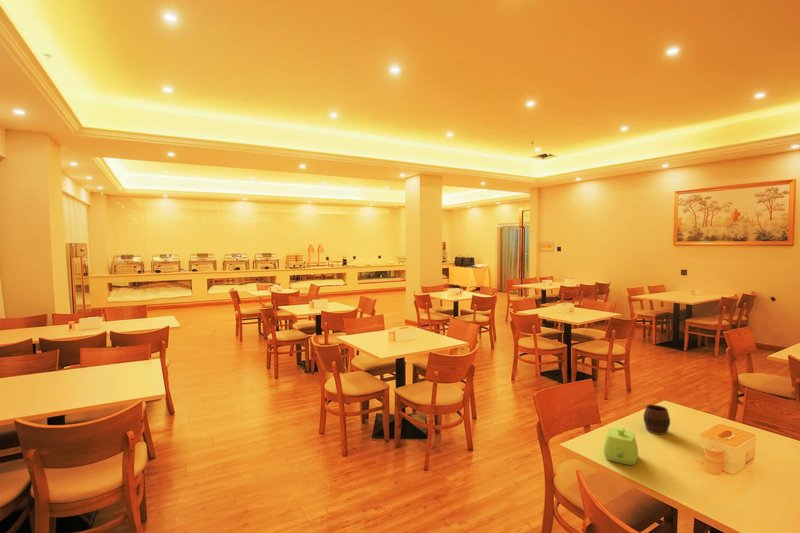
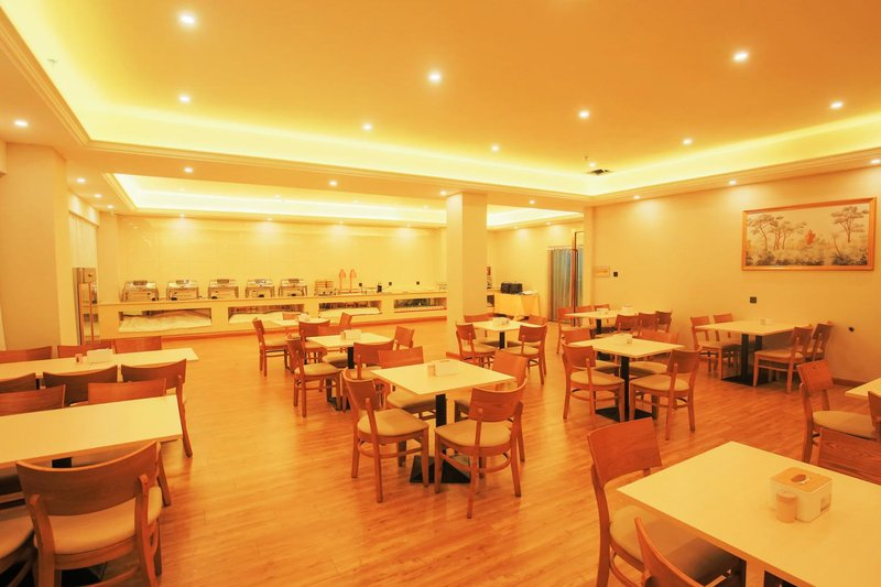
- cup [642,404,671,435]
- teapot [603,426,639,466]
